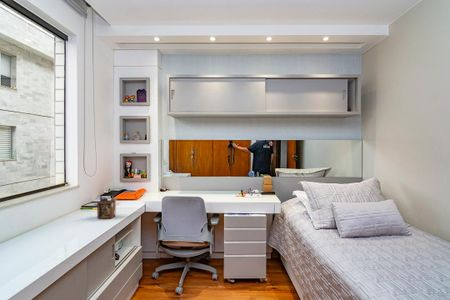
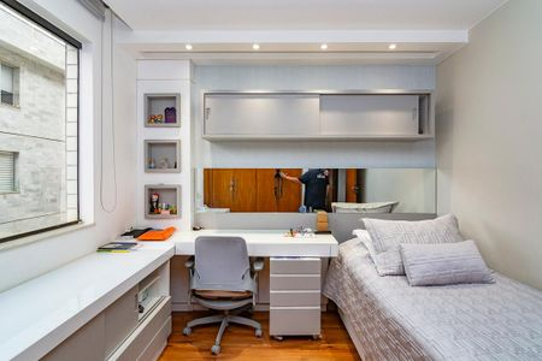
- desk organizer [96,194,117,219]
